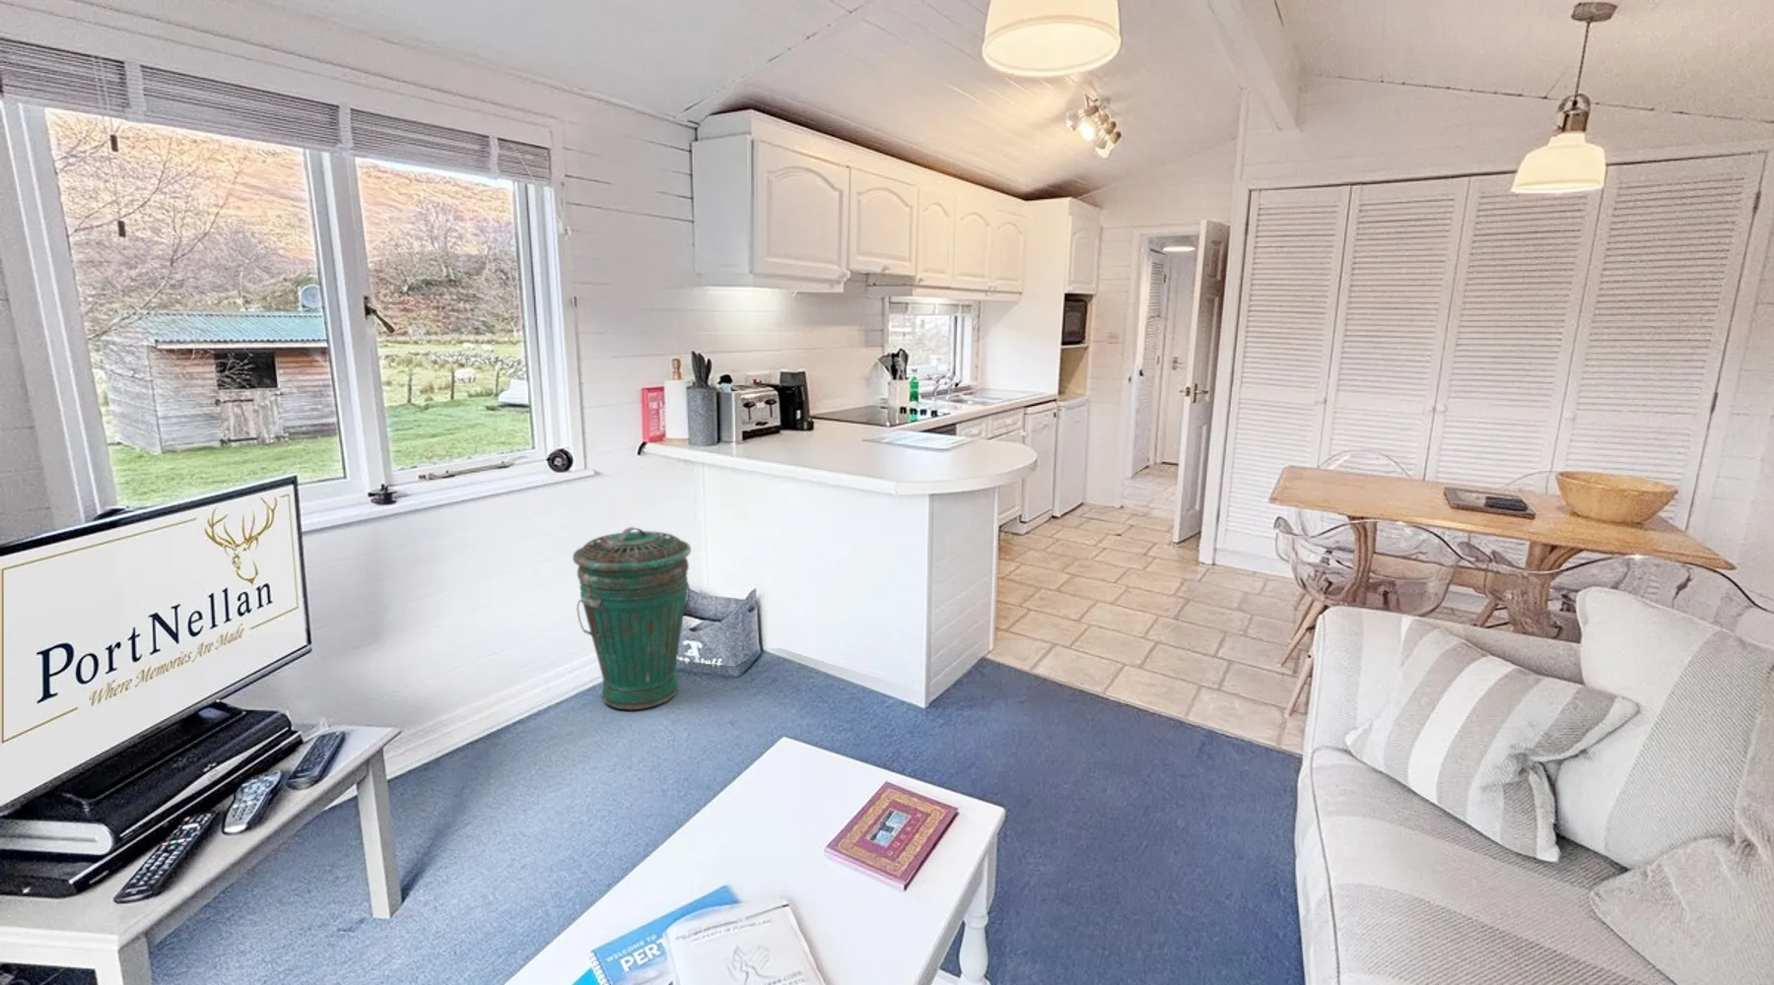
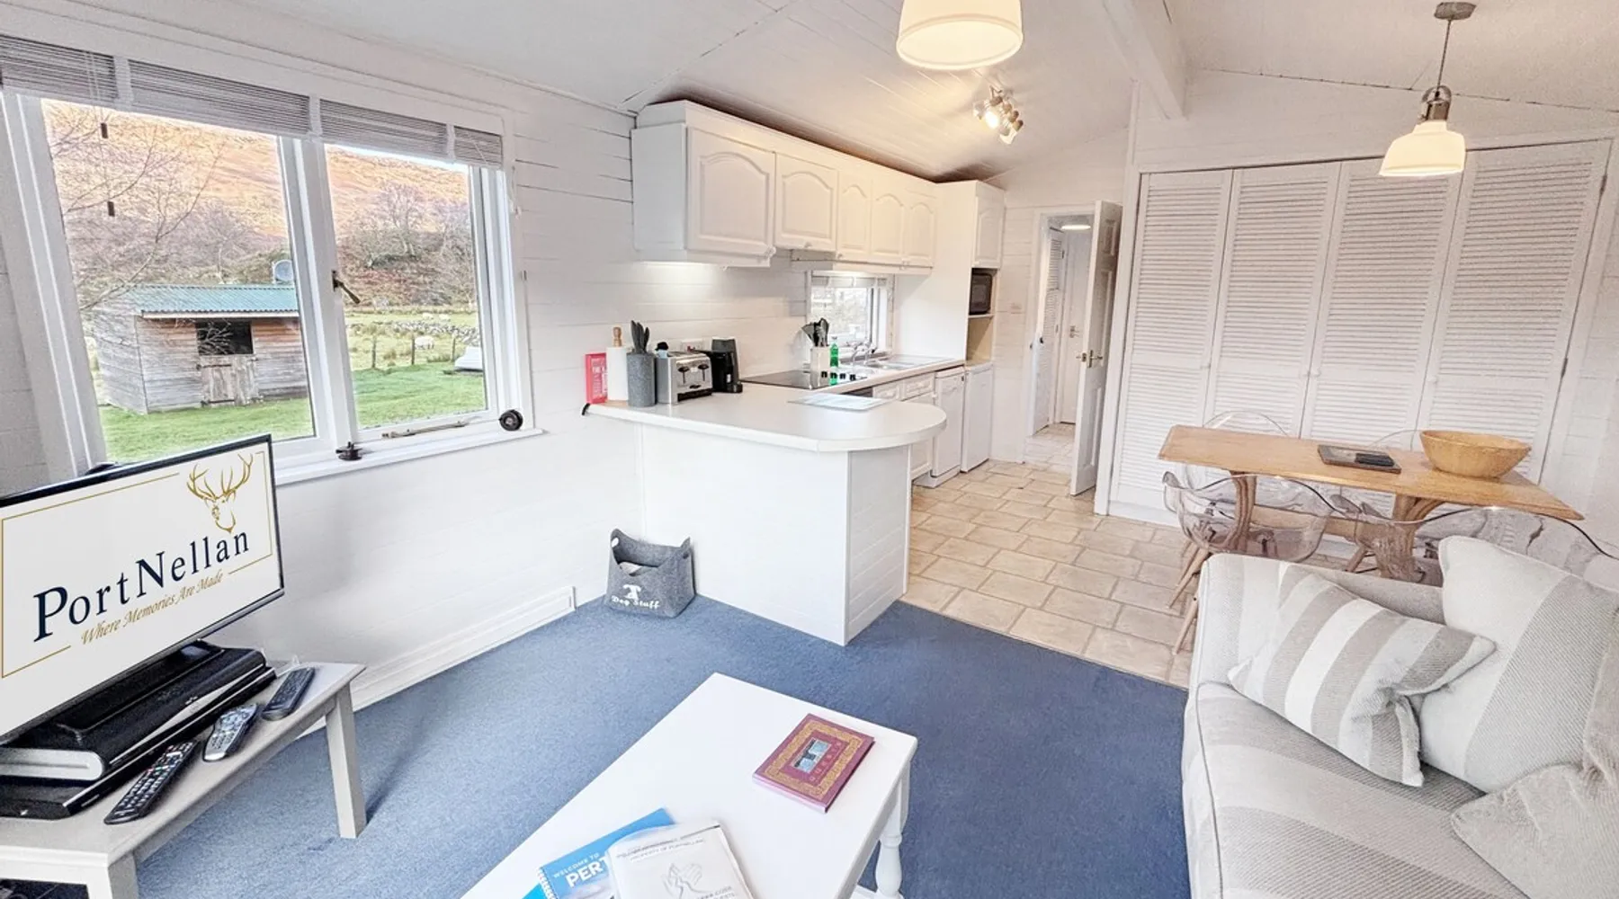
- trash can [572,526,692,711]
